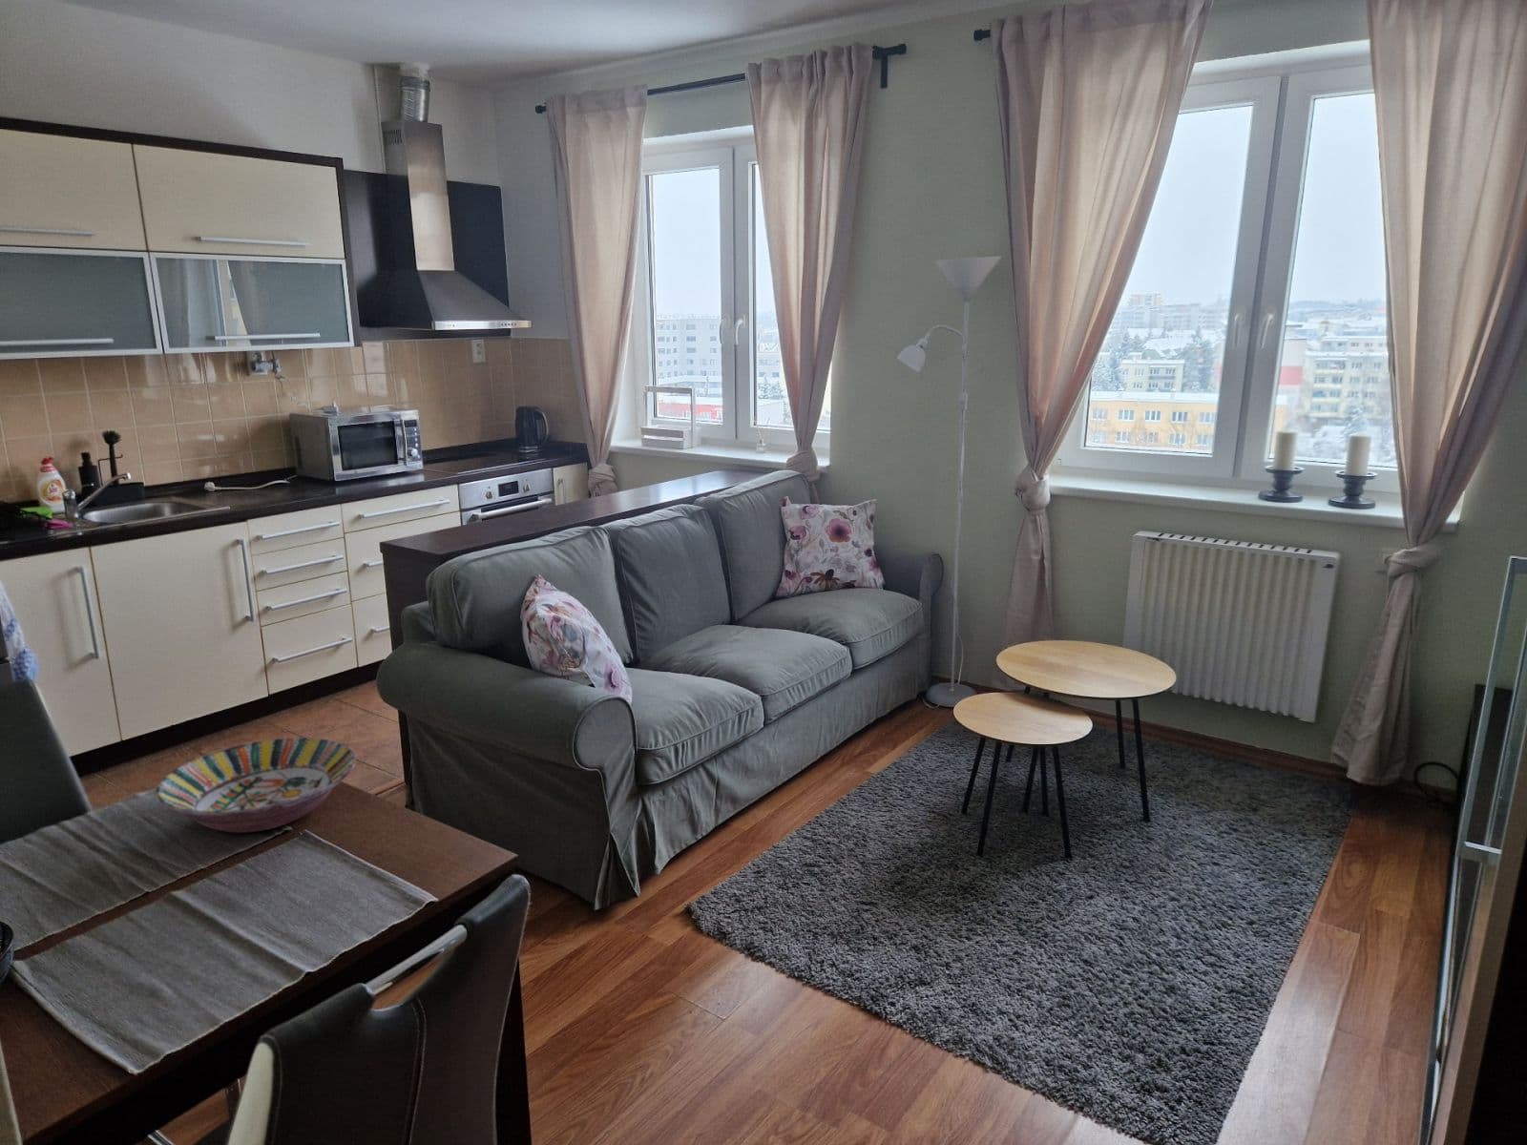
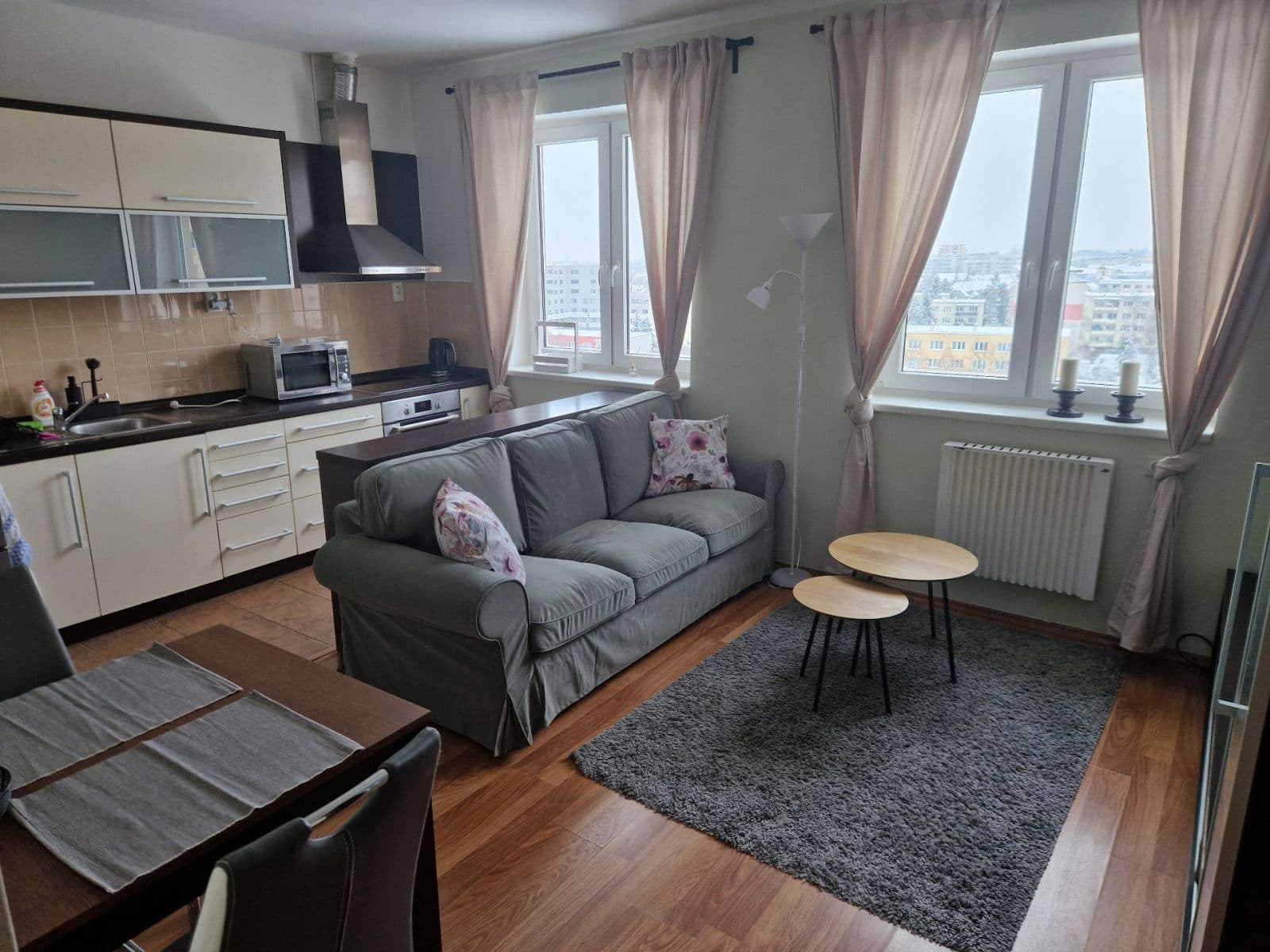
- serving bowl [155,736,357,833]
